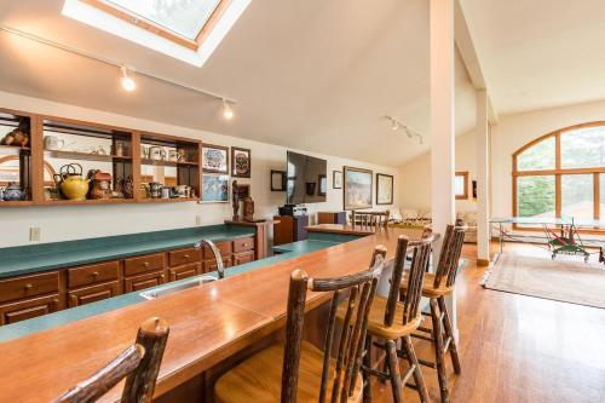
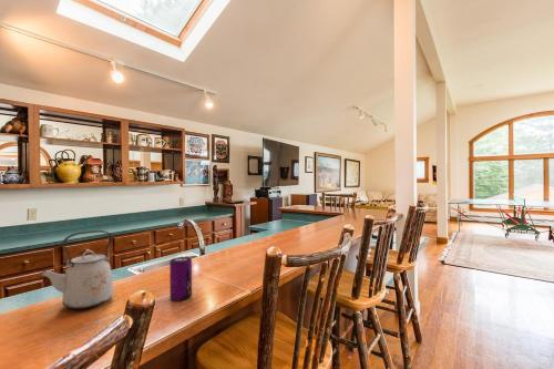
+ beverage can [168,256,193,301]
+ kettle [39,229,115,310]
